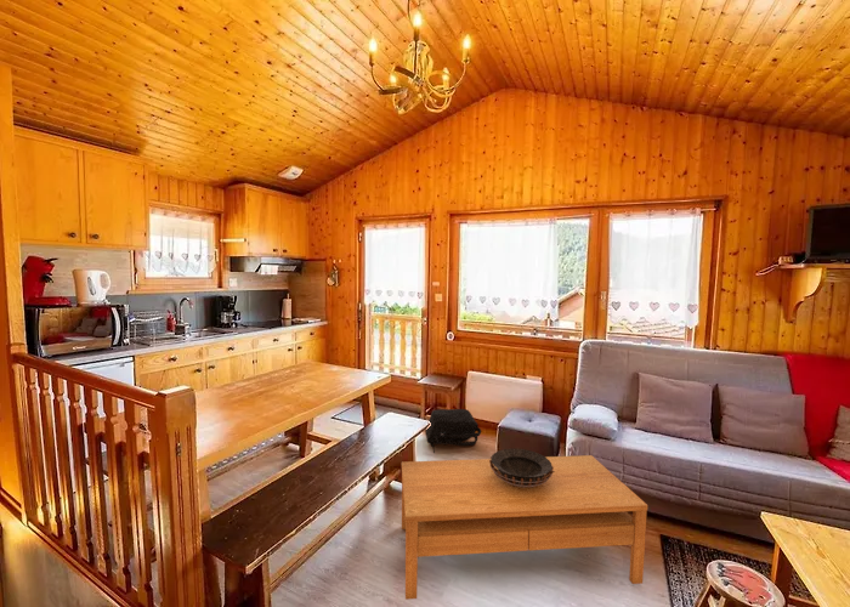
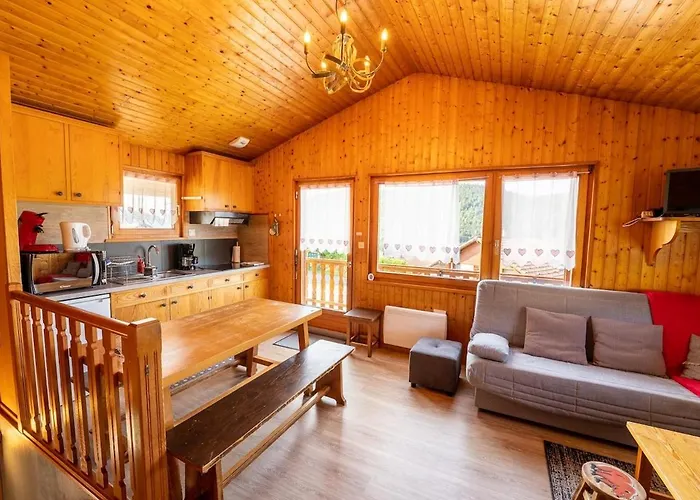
- coffee table [401,454,648,601]
- backpack [425,408,482,454]
- decorative bowl [489,448,555,487]
